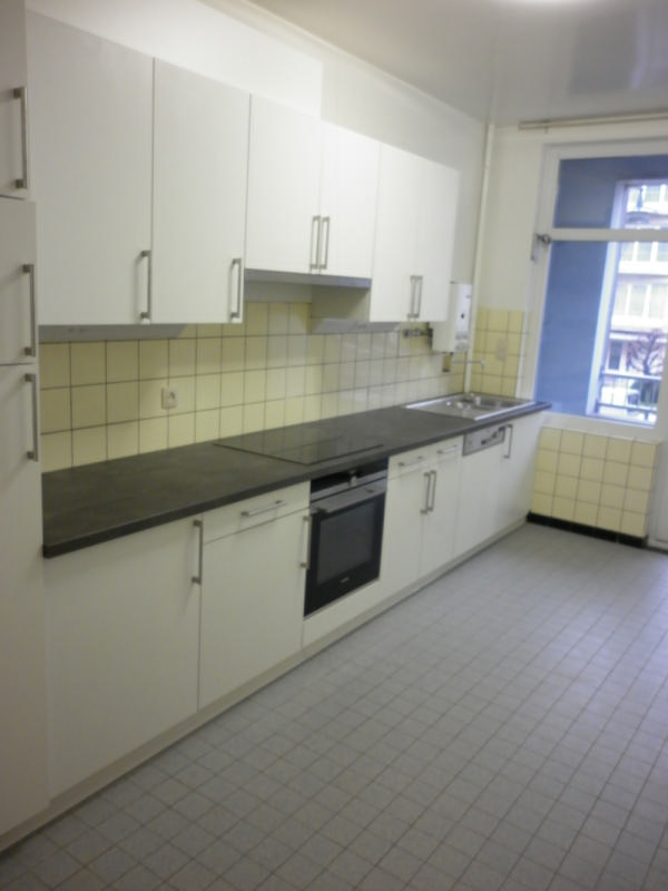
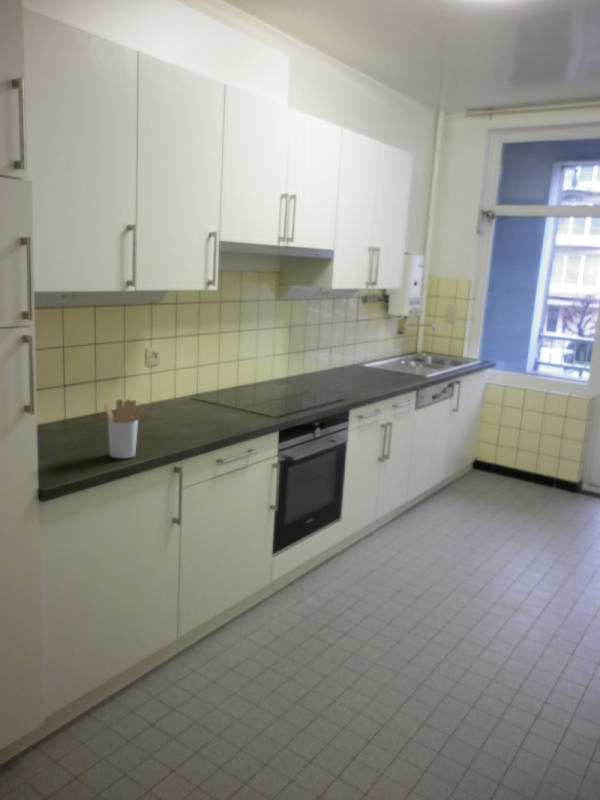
+ utensil holder [103,398,145,459]
